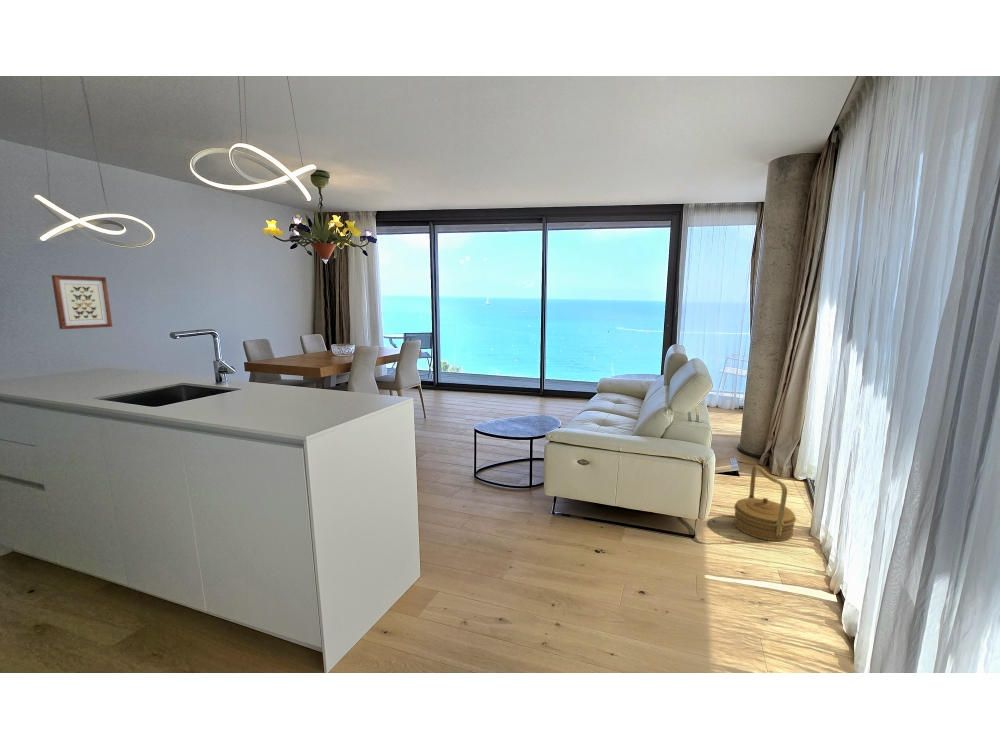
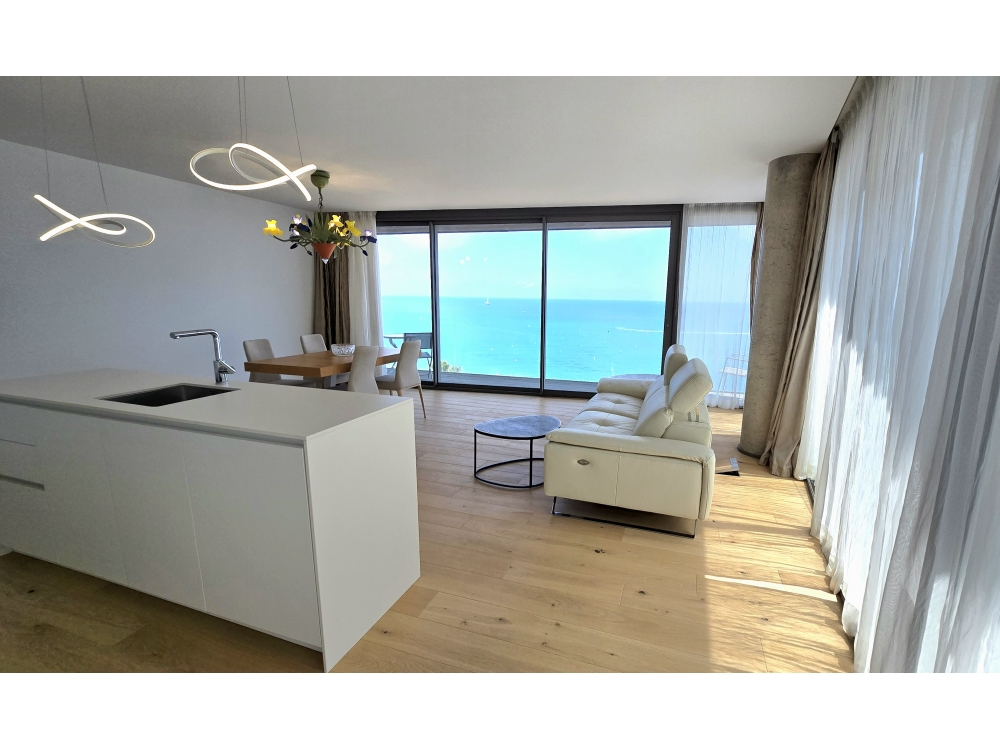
- wall art [50,274,113,330]
- basket [733,465,797,542]
